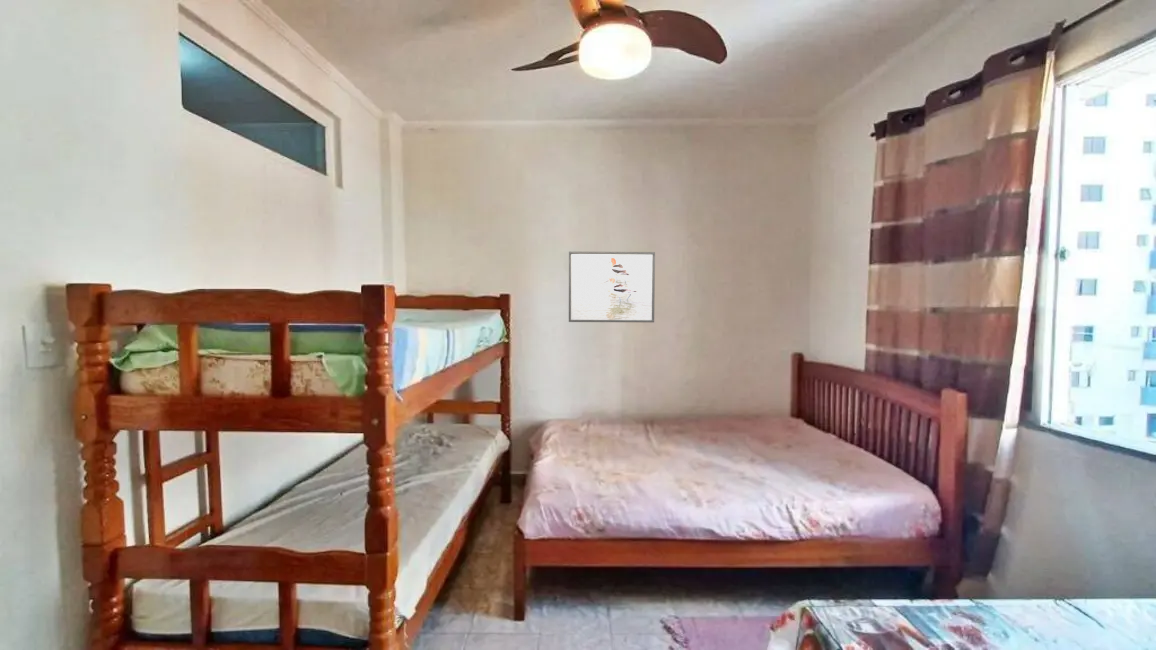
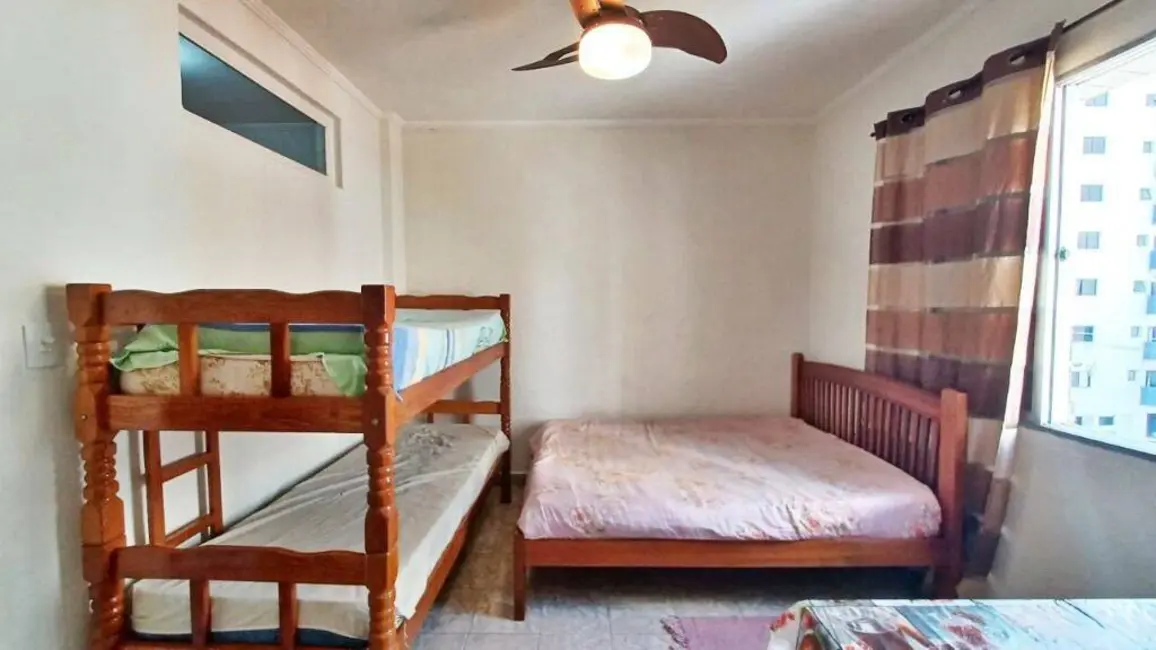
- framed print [568,251,656,323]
